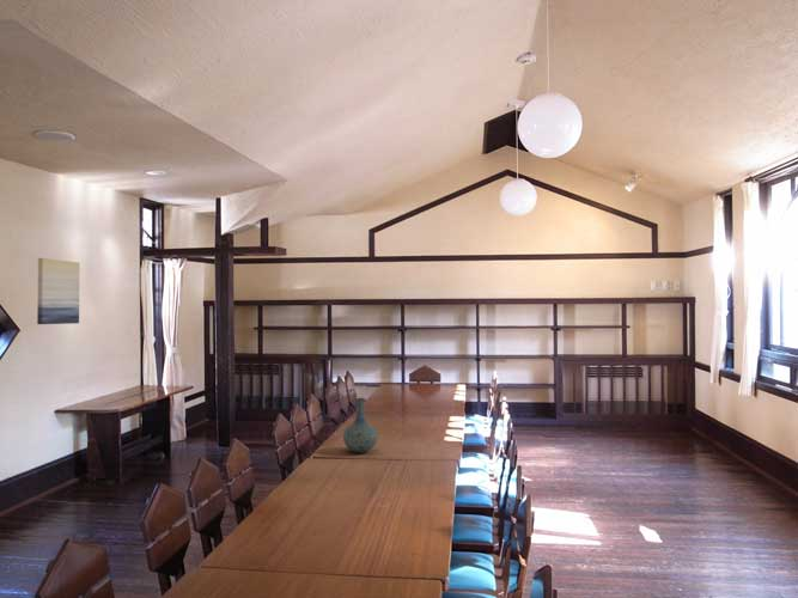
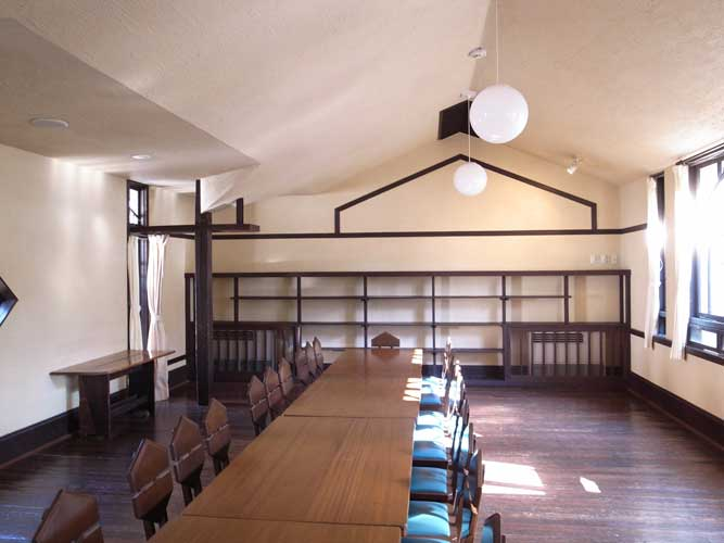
- vase [342,397,379,454]
- wall art [36,257,81,325]
